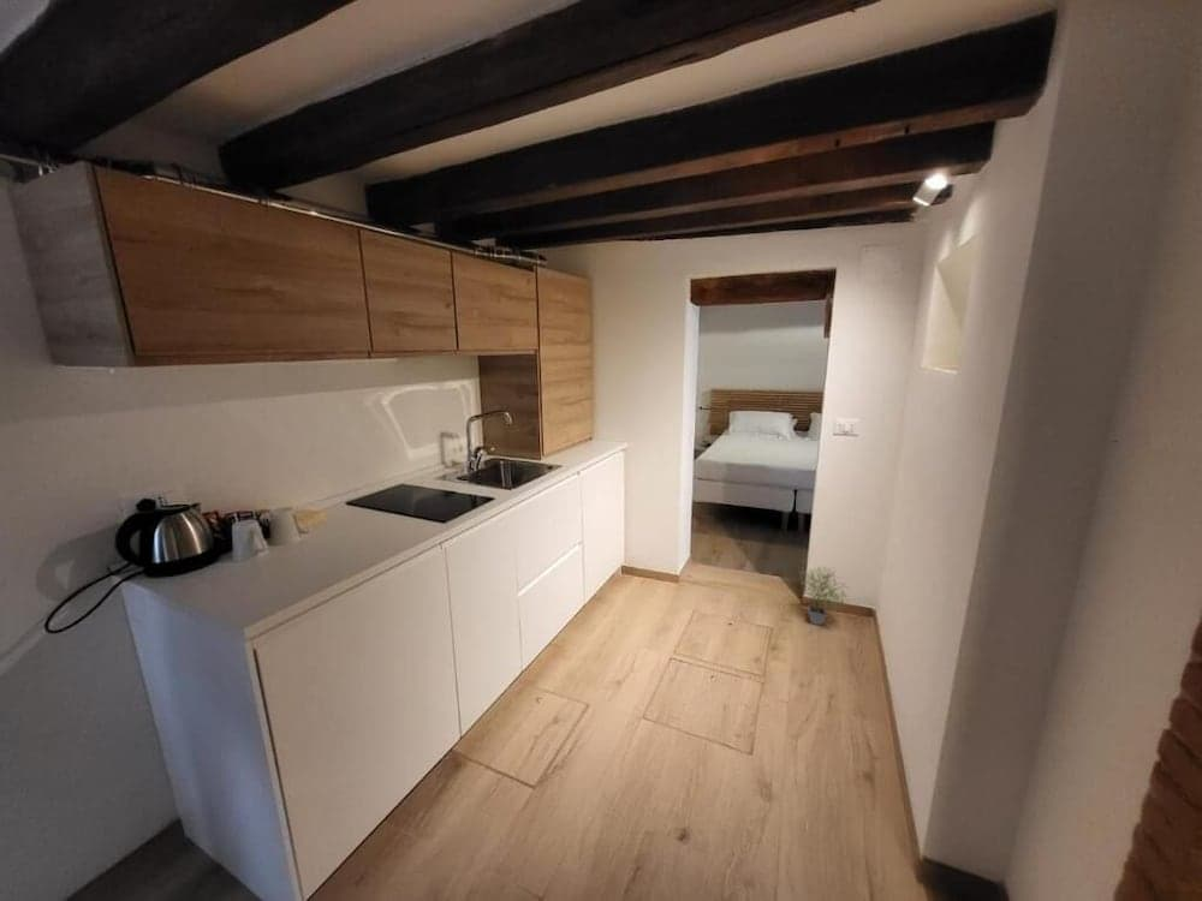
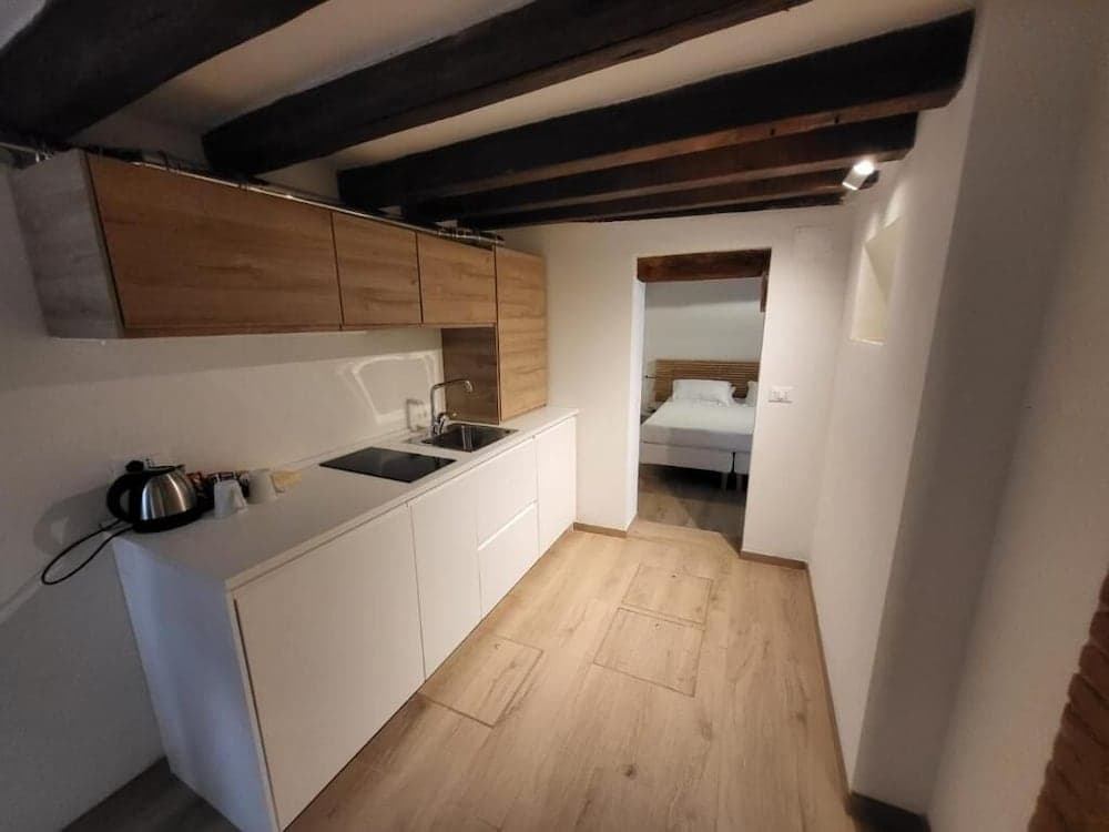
- potted plant [797,565,850,626]
